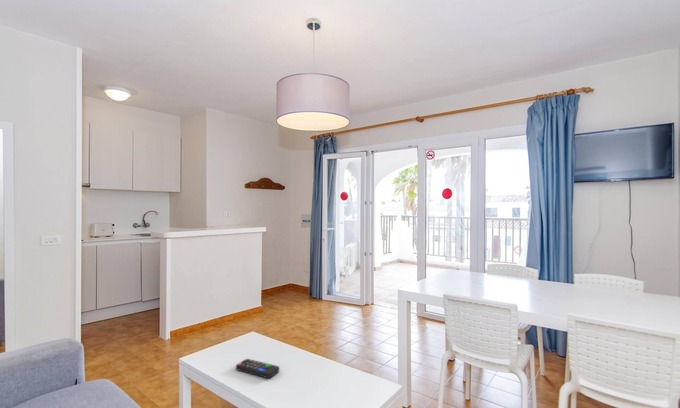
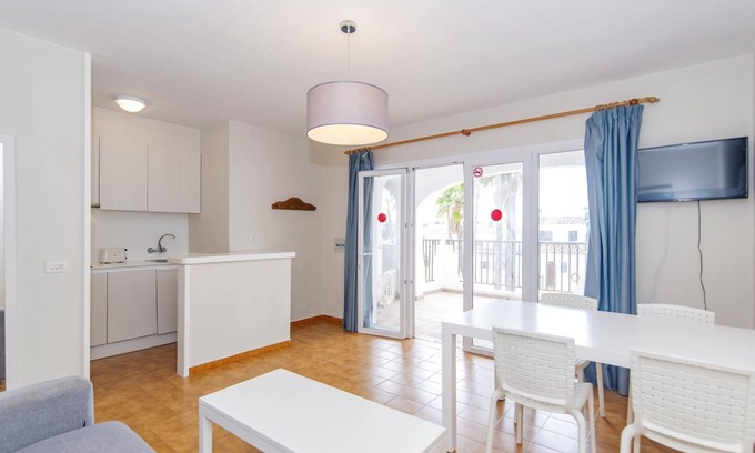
- remote control [235,358,280,379]
